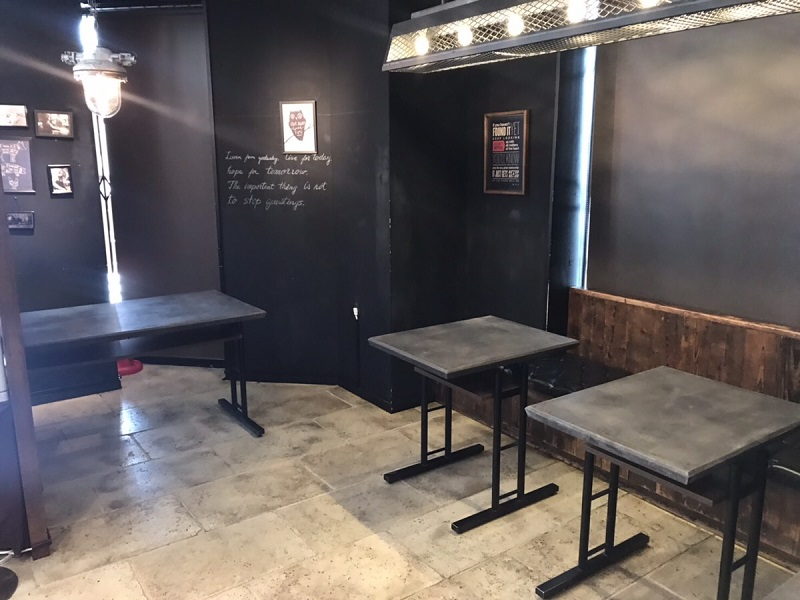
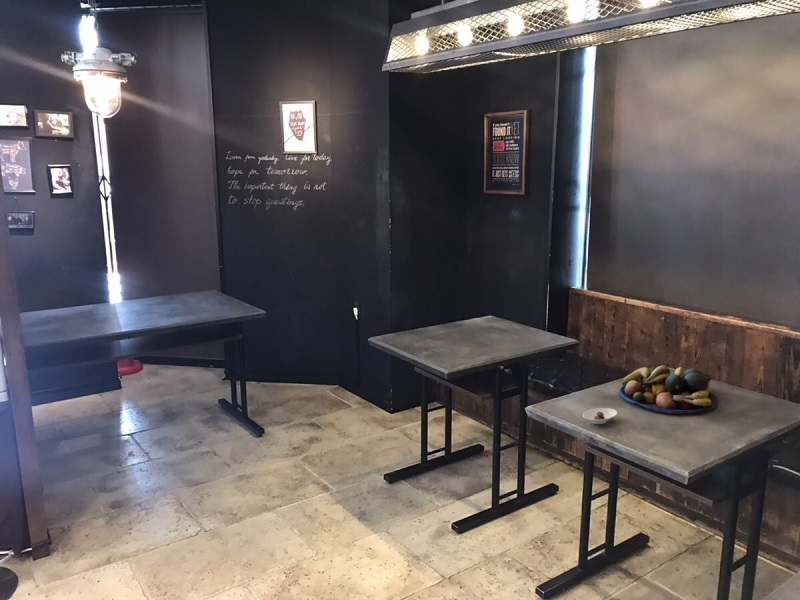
+ saucer [582,407,618,425]
+ fruit bowl [618,365,719,414]
